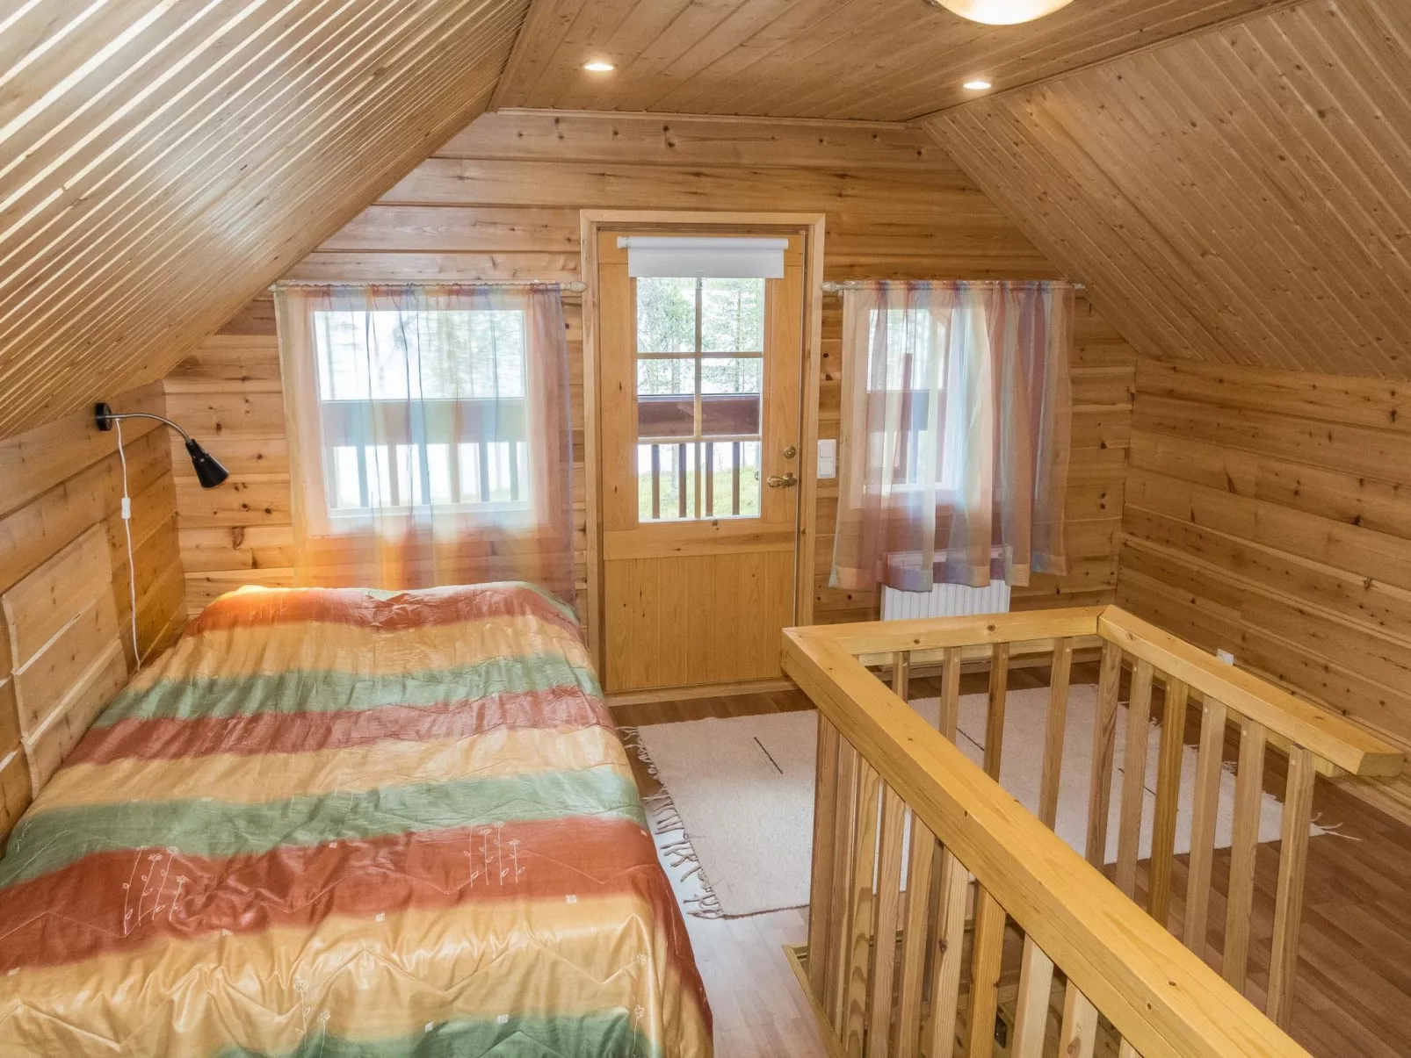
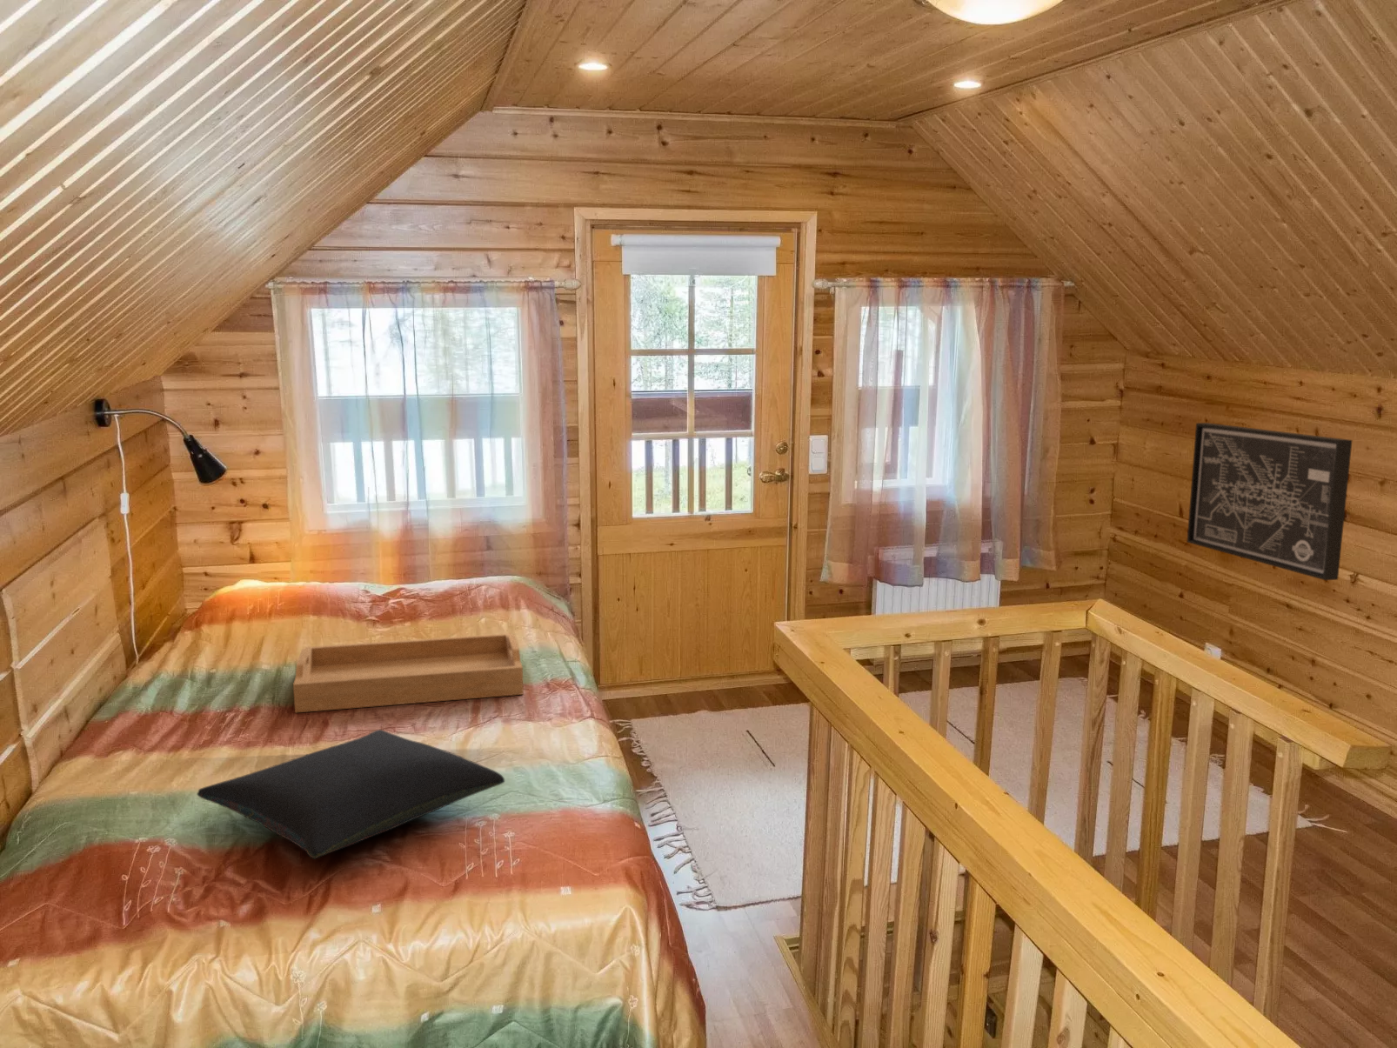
+ serving tray [292,632,524,714]
+ wall art [1187,422,1353,581]
+ pillow [196,729,505,860]
